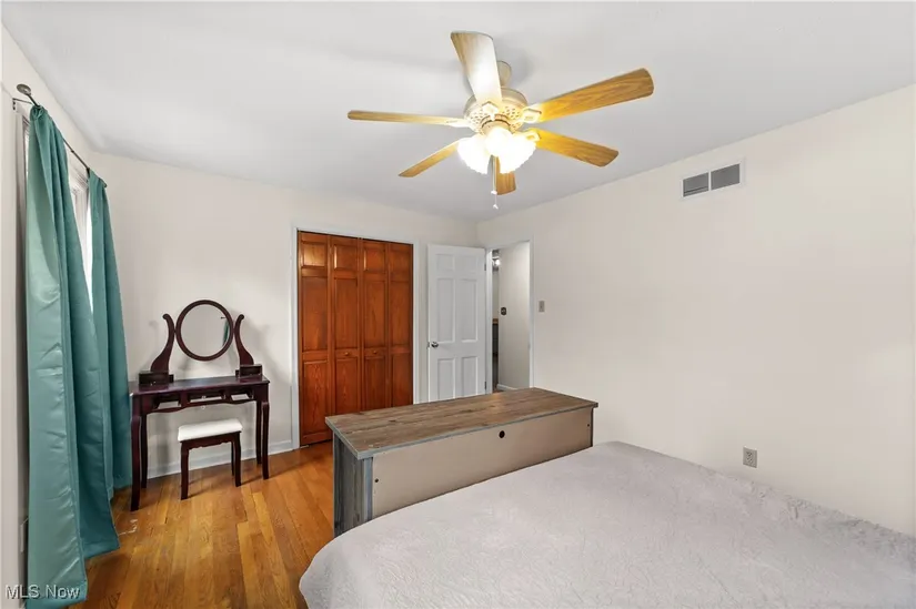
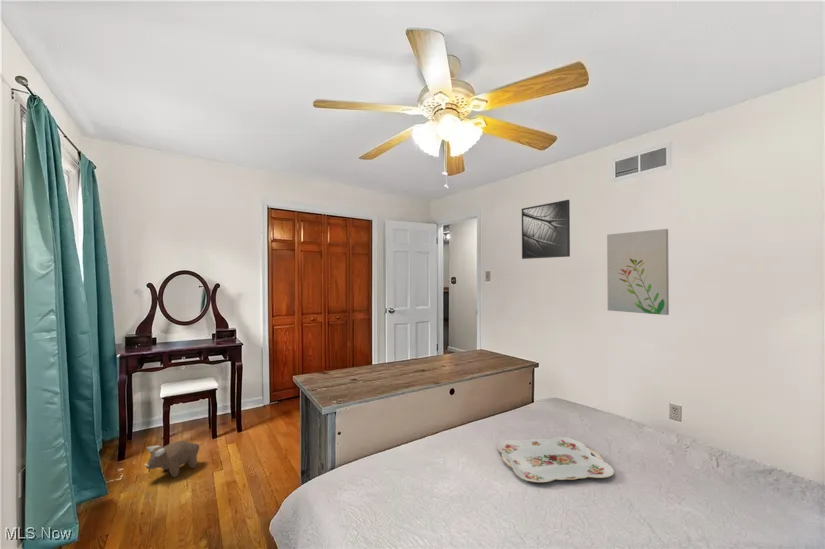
+ wall art [606,228,670,316]
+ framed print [521,199,571,260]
+ serving tray [496,436,615,483]
+ plush toy [143,440,200,478]
